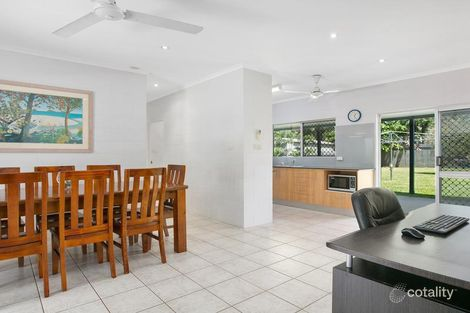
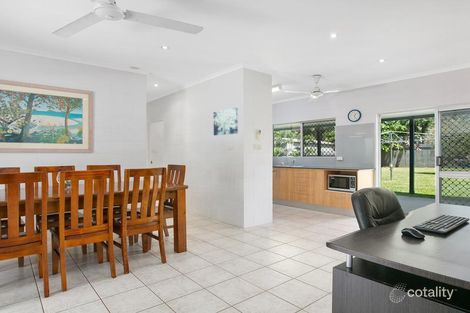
+ wall art [213,107,239,136]
